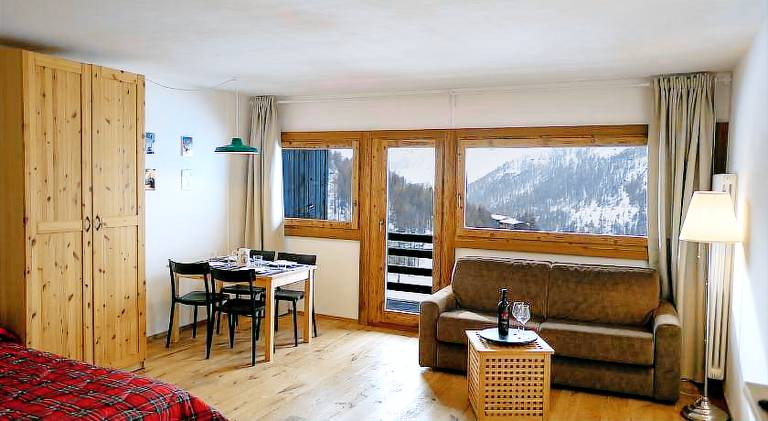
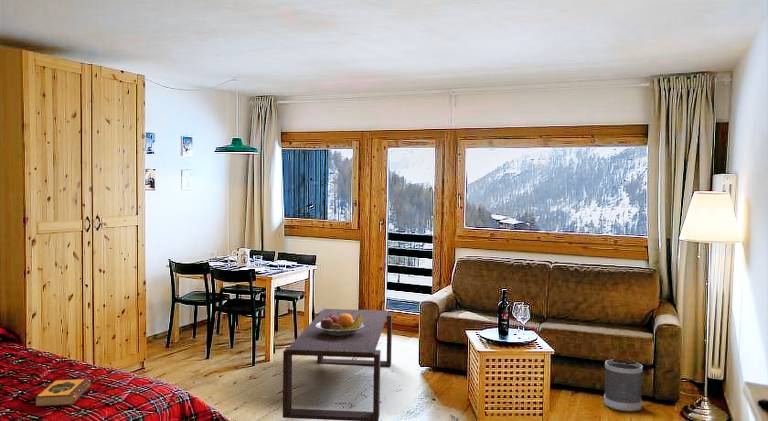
+ coffee table [282,308,393,421]
+ wastebasket [603,359,644,413]
+ fruit bowl [316,313,364,336]
+ hardback book [34,378,92,408]
